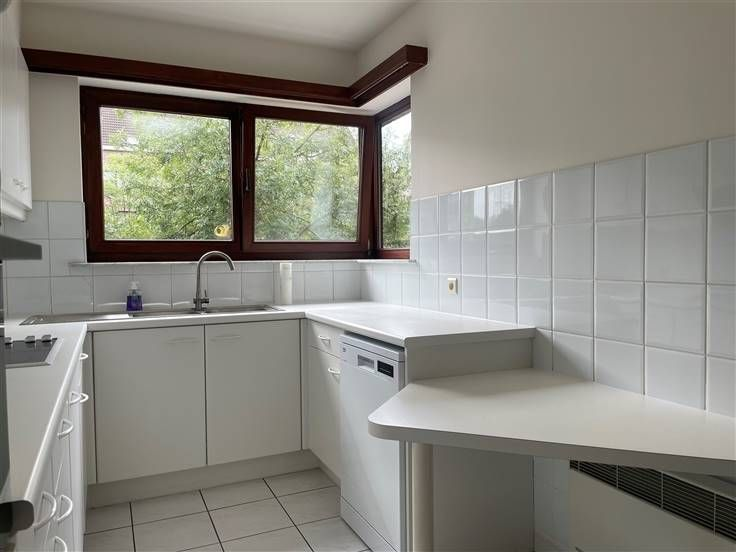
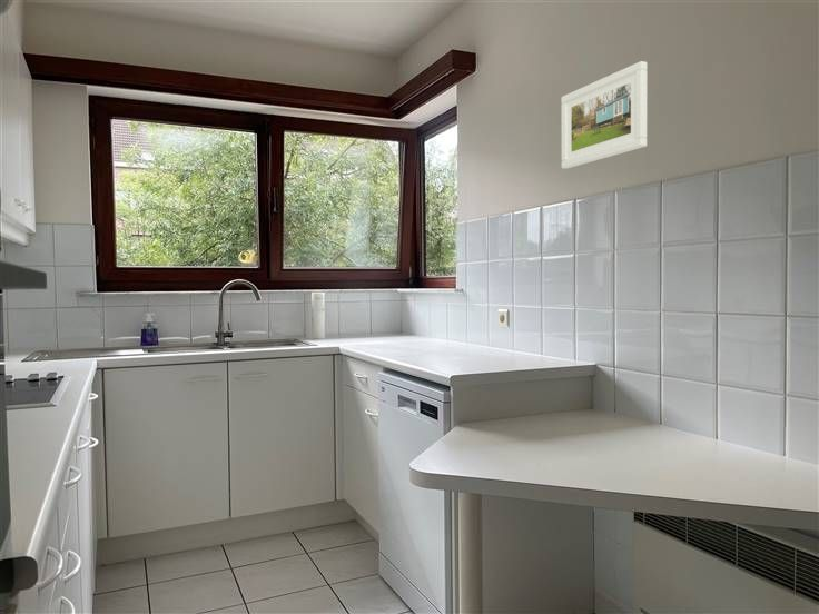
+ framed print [561,60,648,170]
